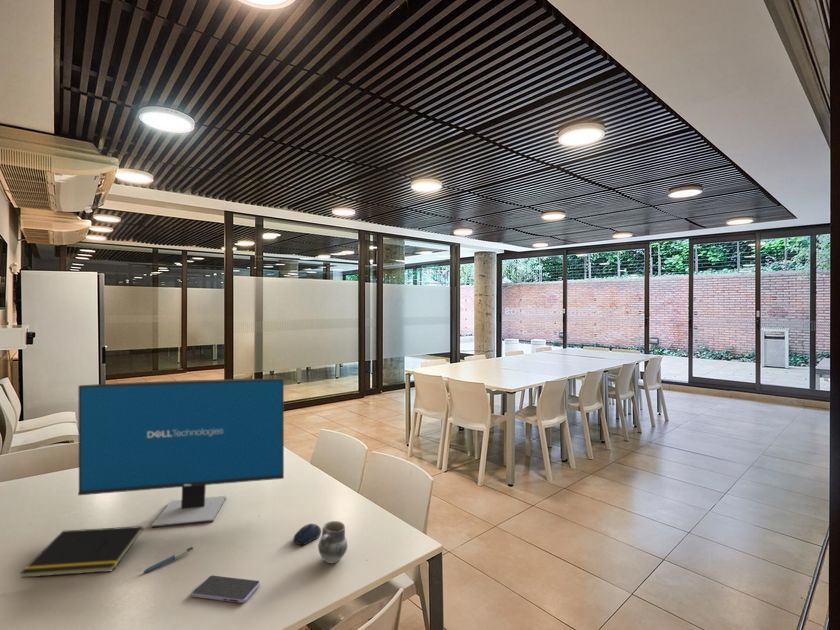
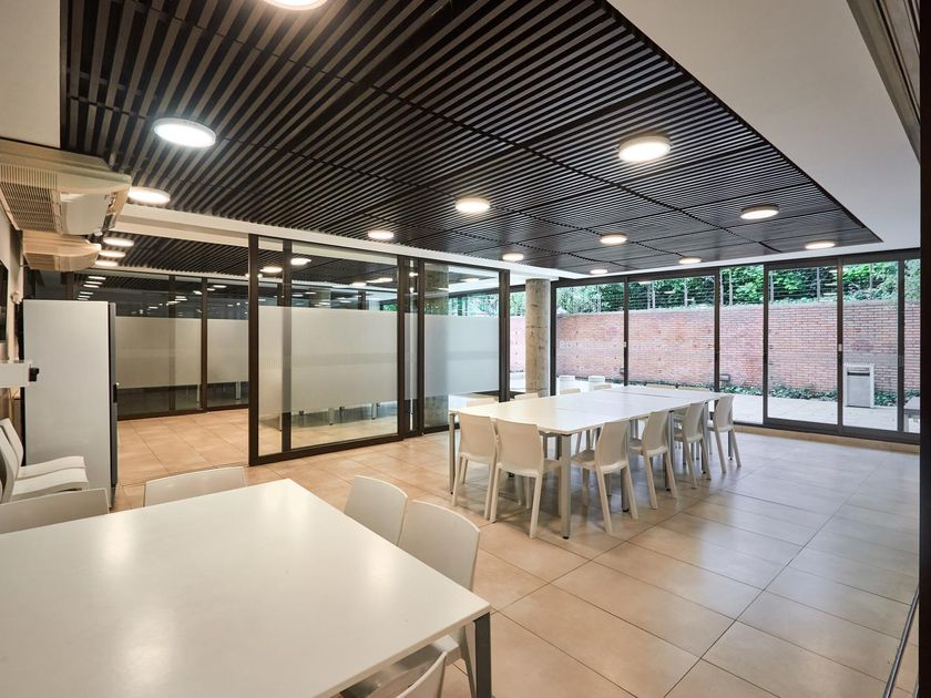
- smartphone [191,575,261,604]
- notepad [19,525,144,579]
- pen [142,545,196,574]
- computer mouse [293,523,322,546]
- cup [317,520,349,564]
- computer monitor [77,378,285,529]
